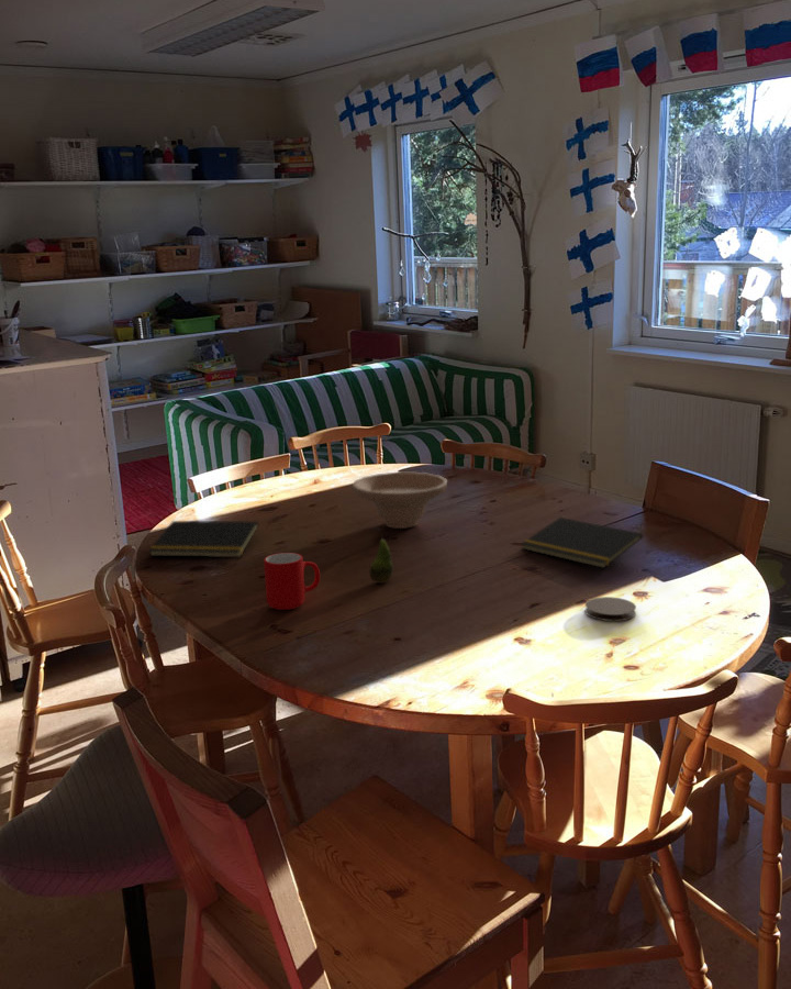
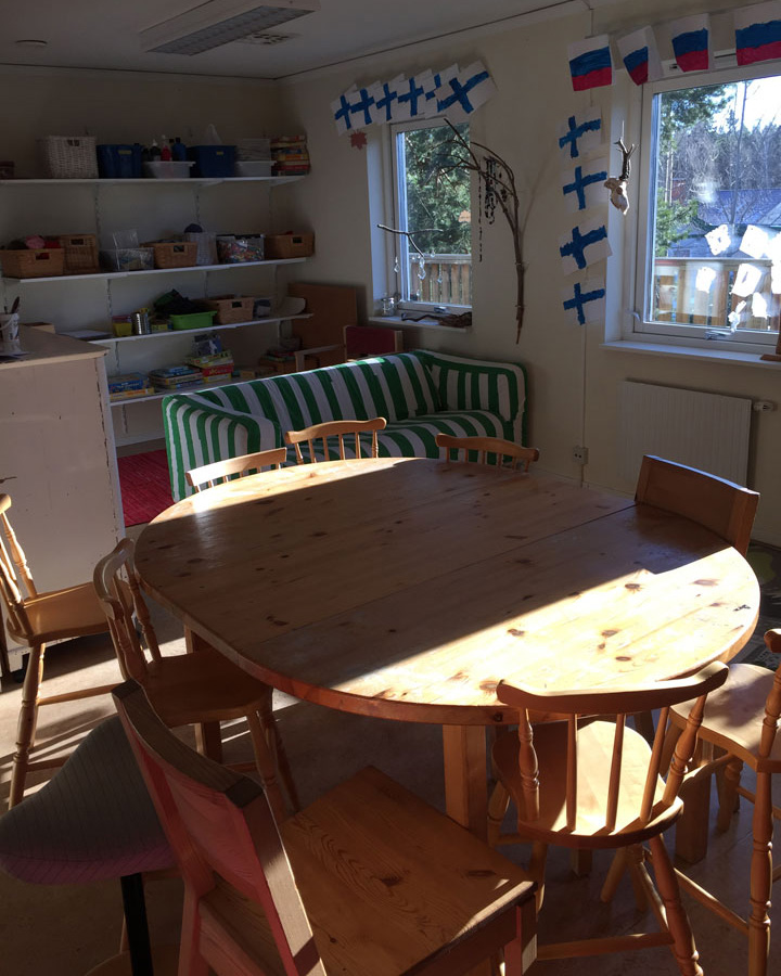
- coaster [584,596,637,622]
- fruit [368,526,394,585]
- cup [263,552,321,611]
- notepad [520,516,644,569]
- bowl [352,471,448,530]
- notepad [147,520,259,558]
